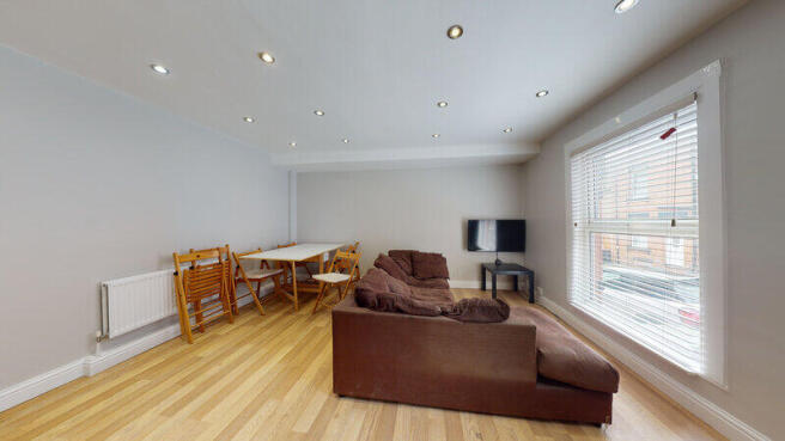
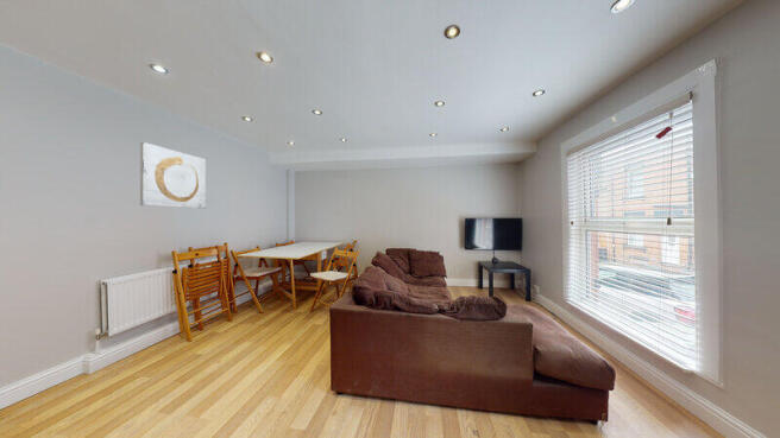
+ wall art [139,141,207,210]
